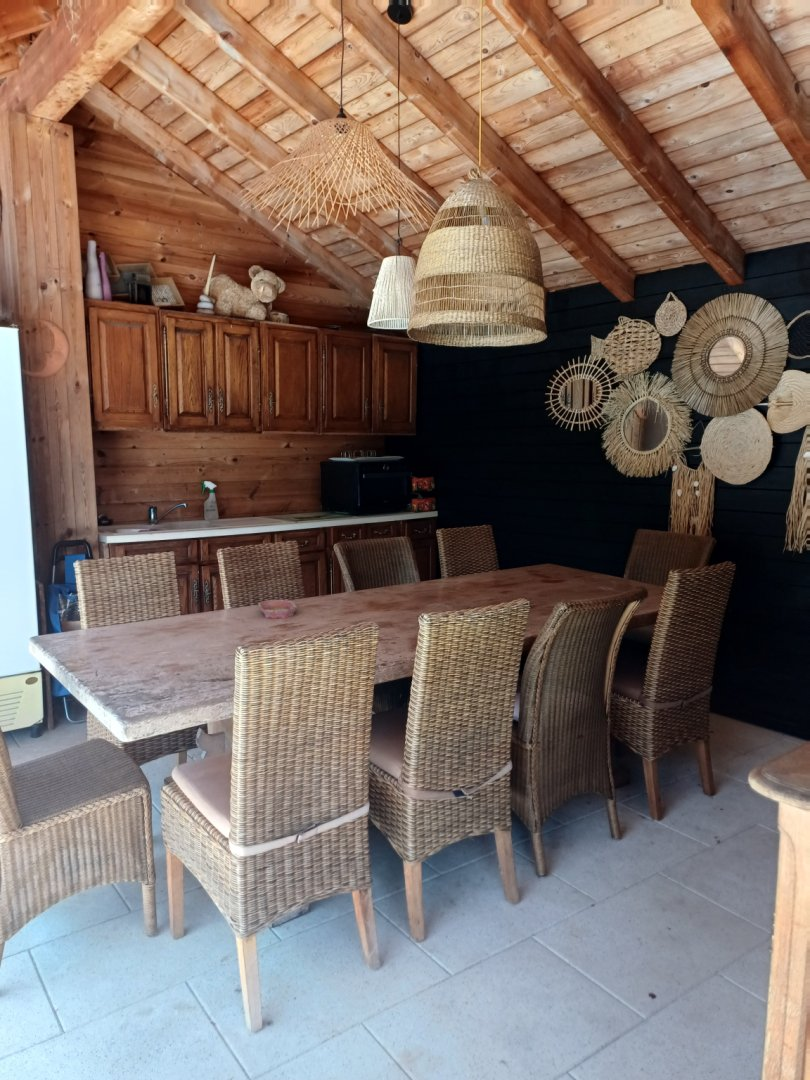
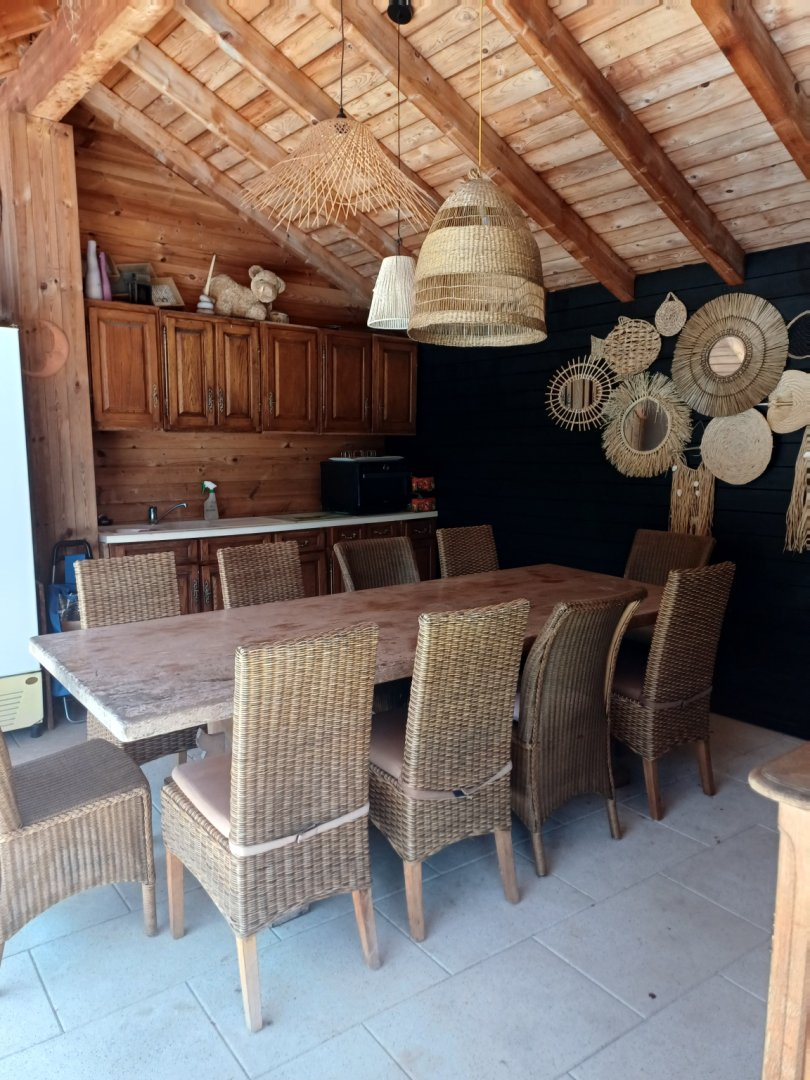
- bowl [257,598,298,620]
